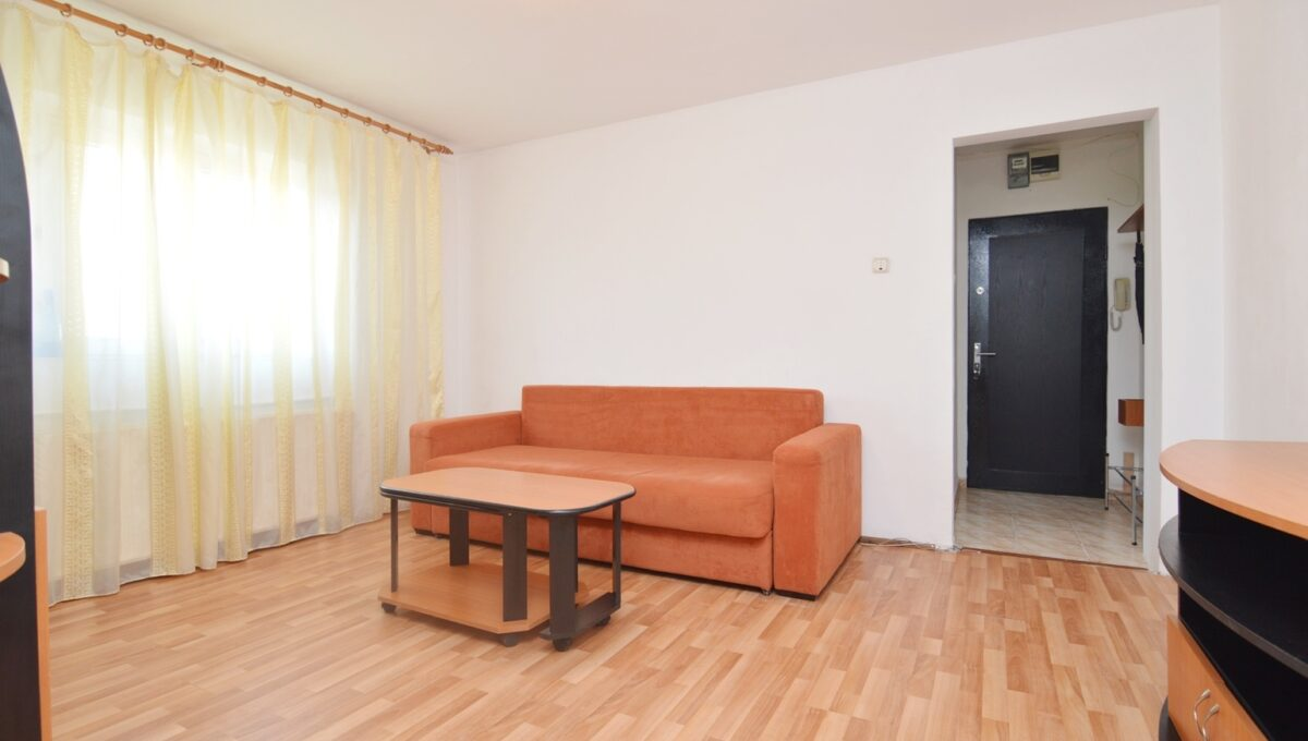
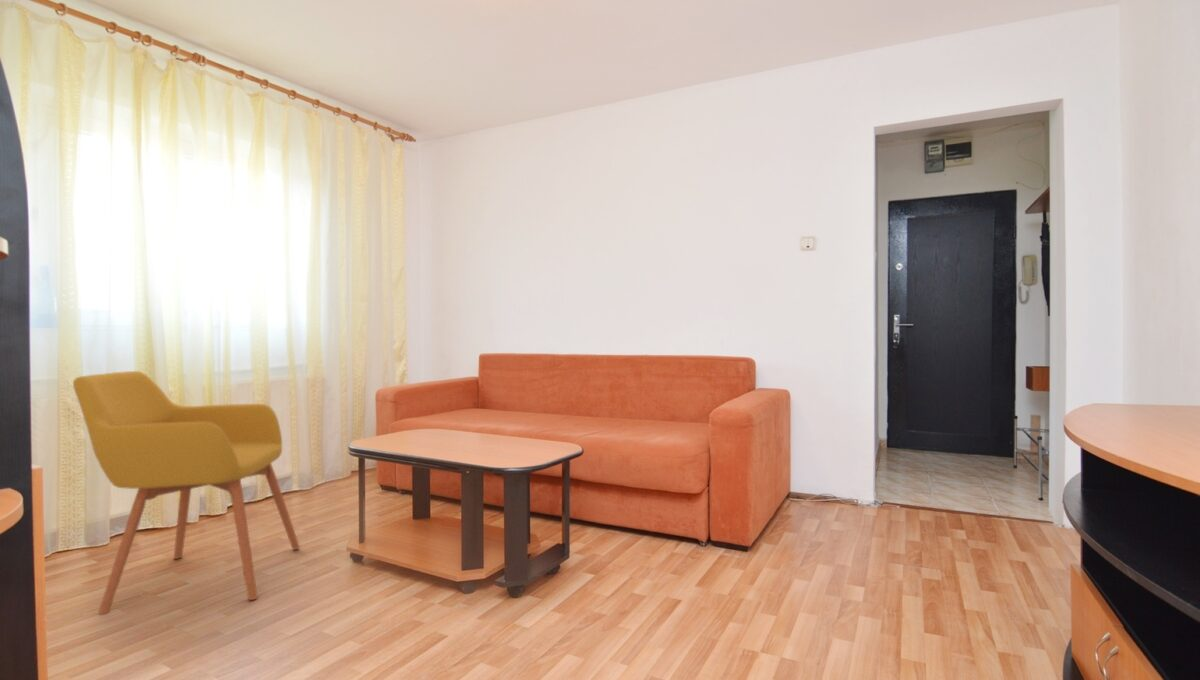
+ armchair [72,370,301,615]
